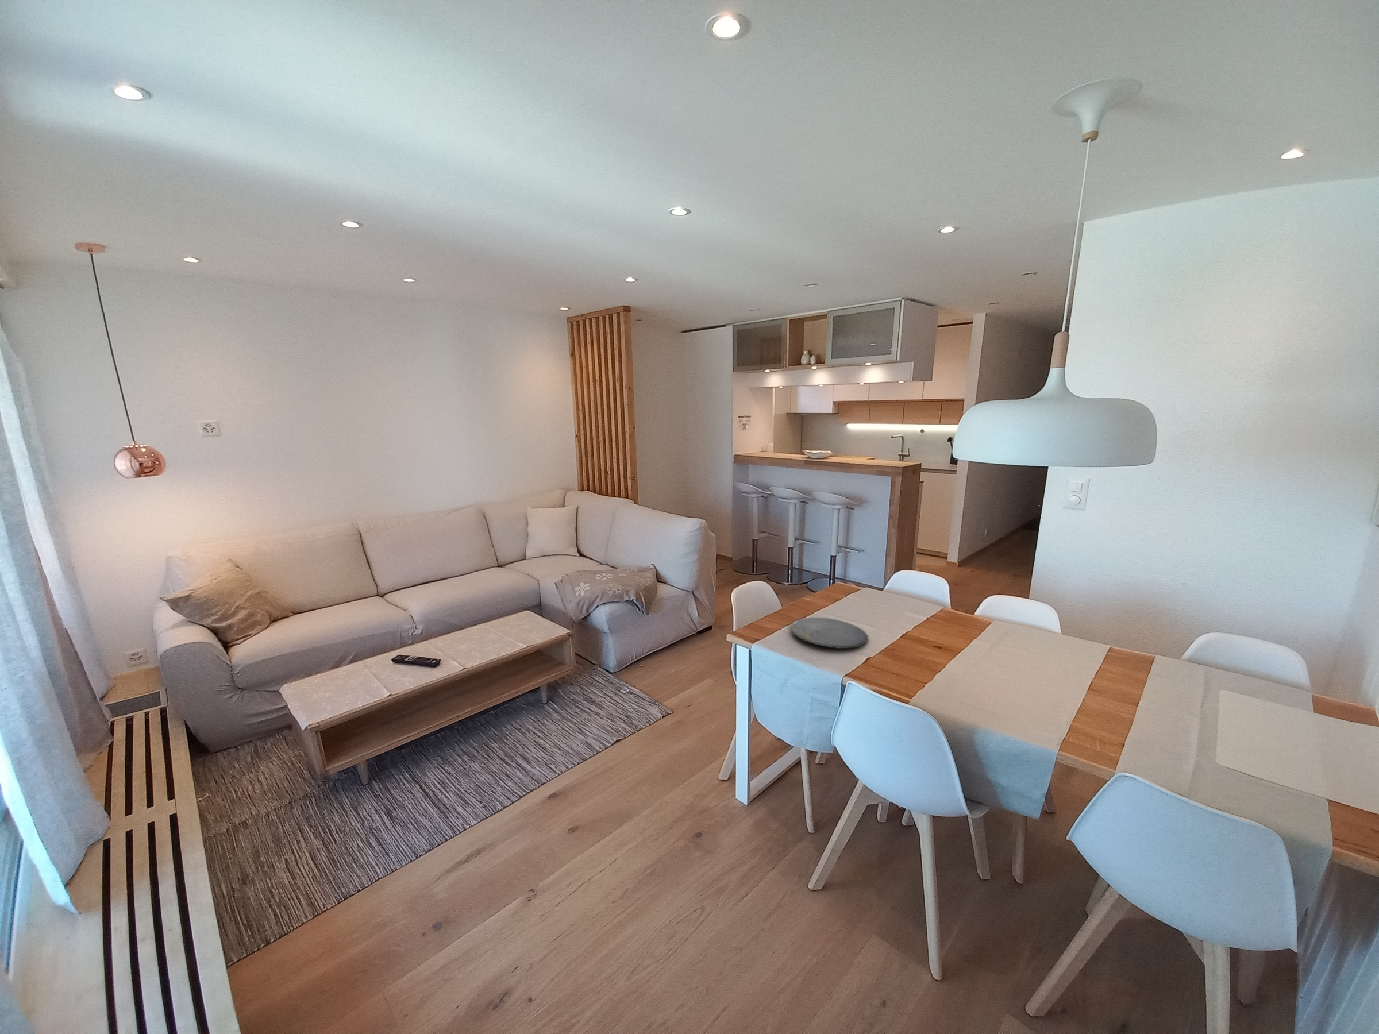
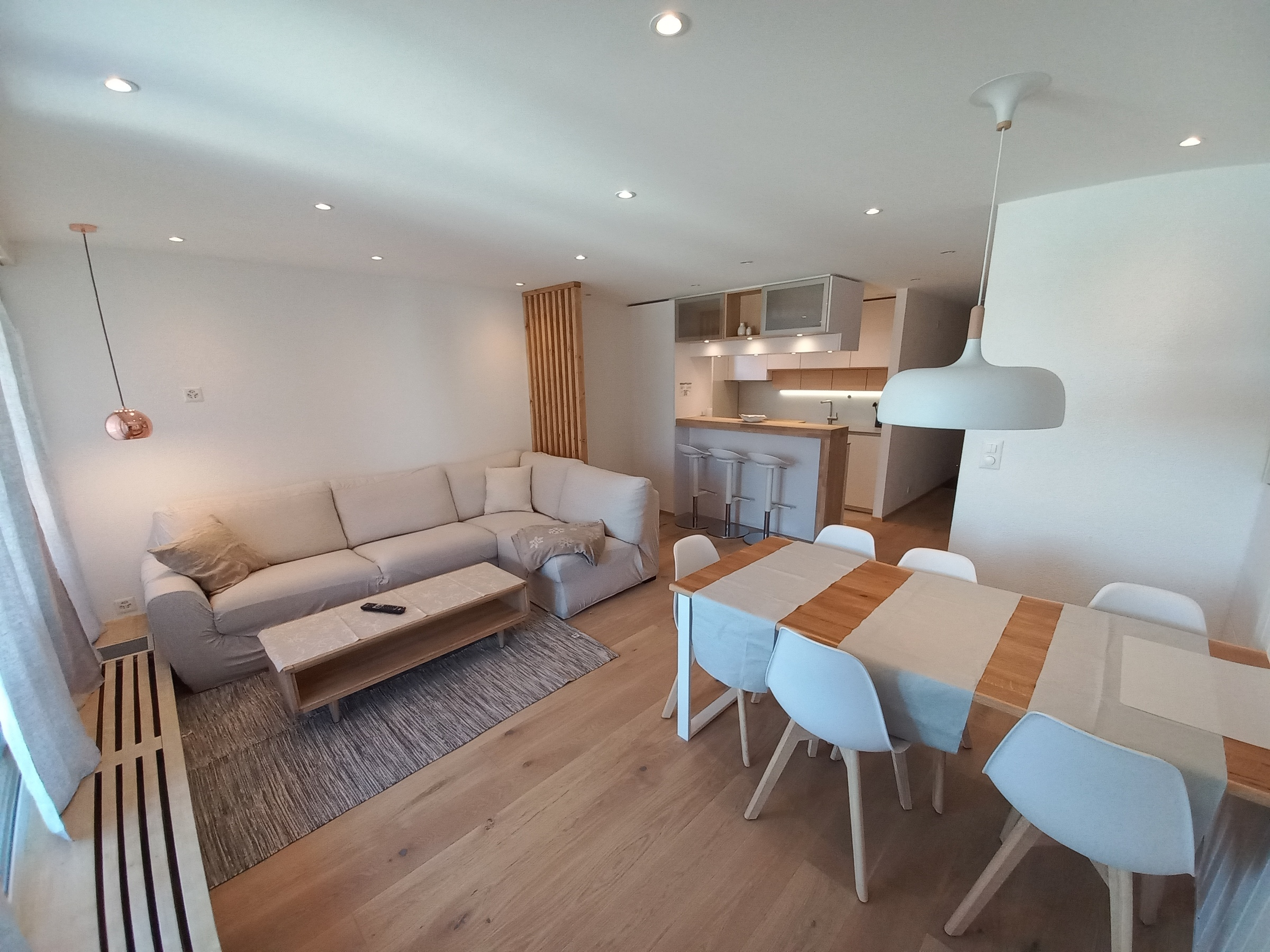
- plate [789,617,869,650]
